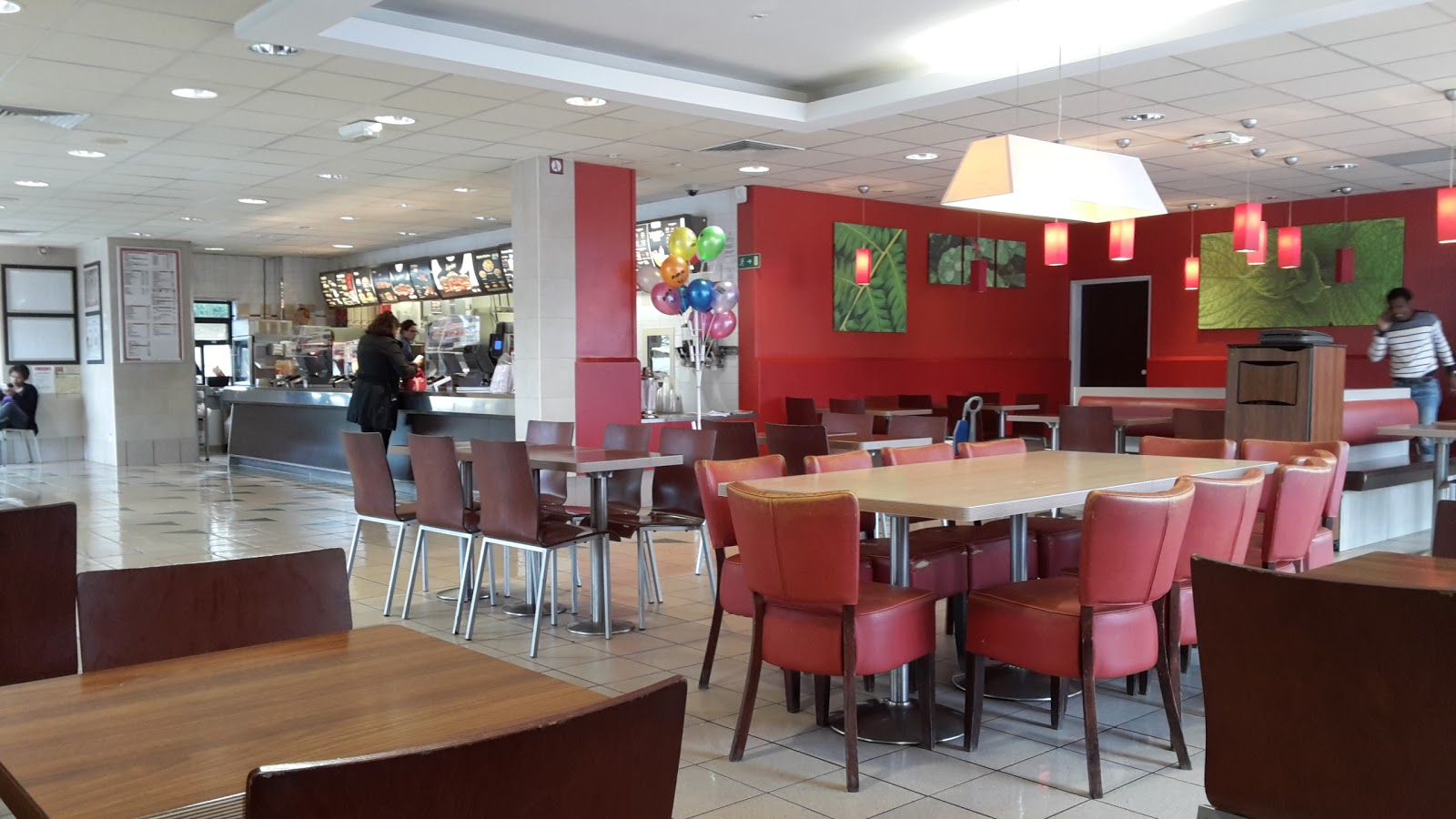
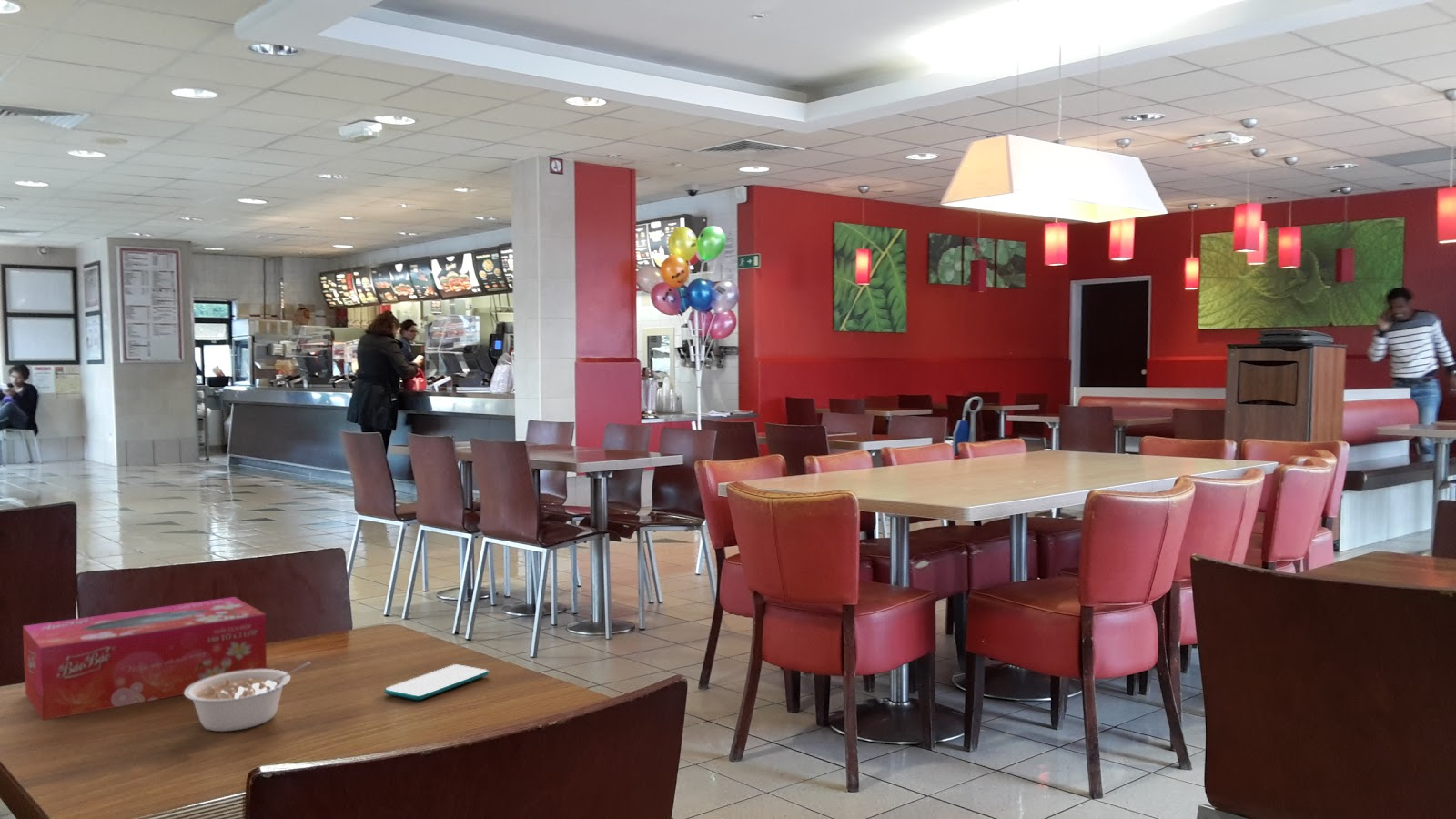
+ legume [183,662,311,733]
+ smartphone [383,663,490,702]
+ tissue box [22,596,268,721]
